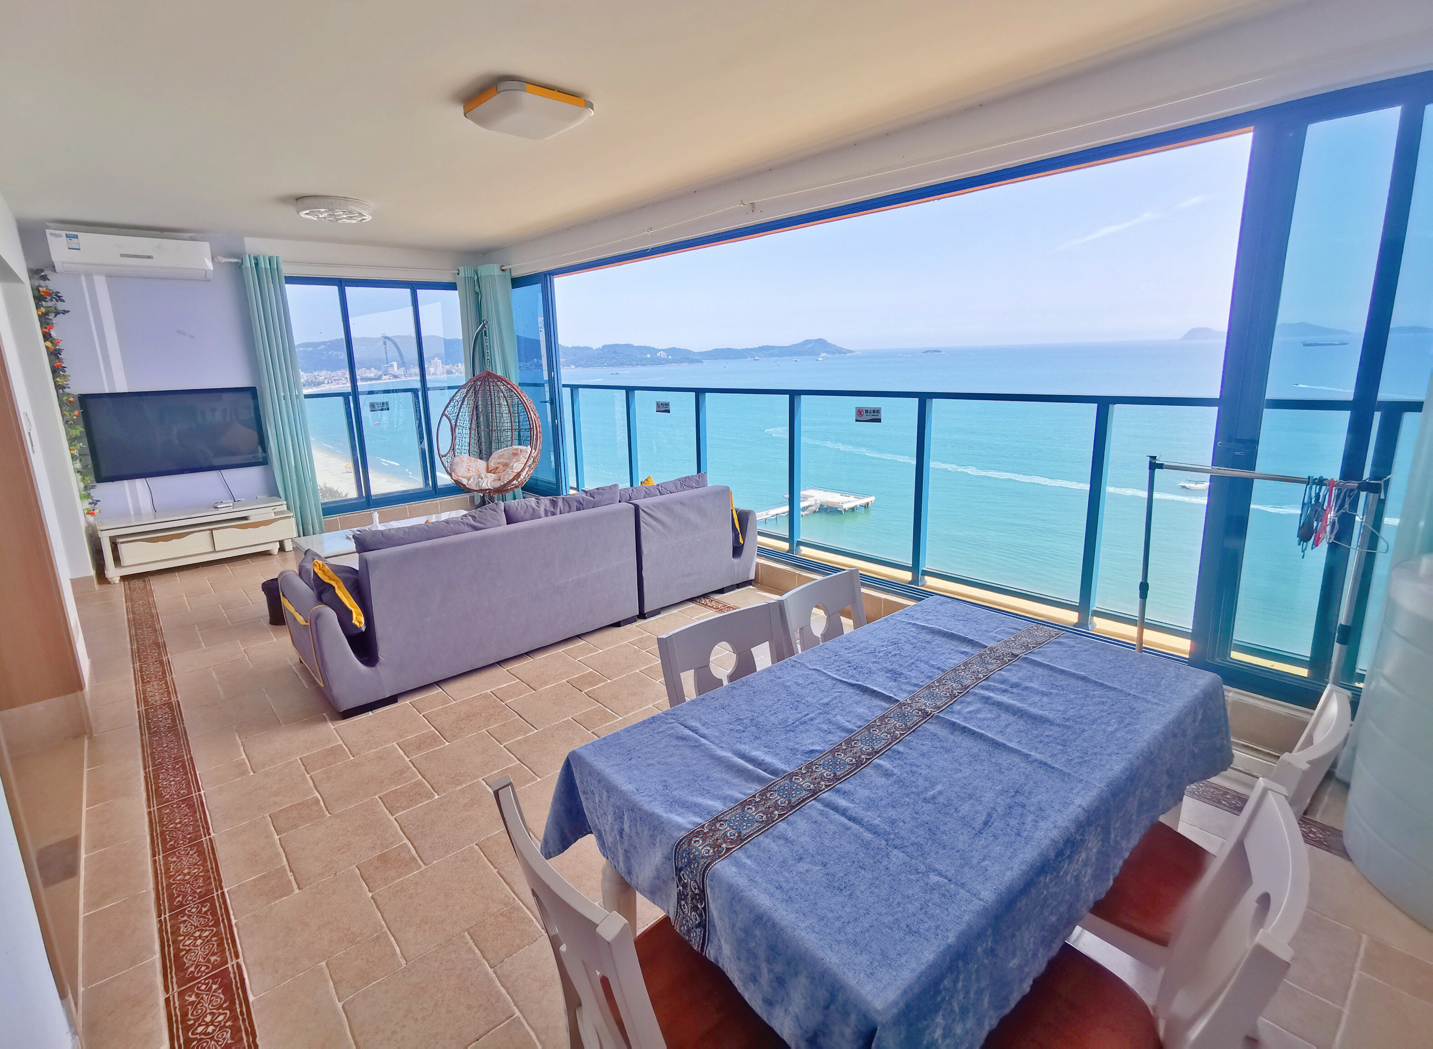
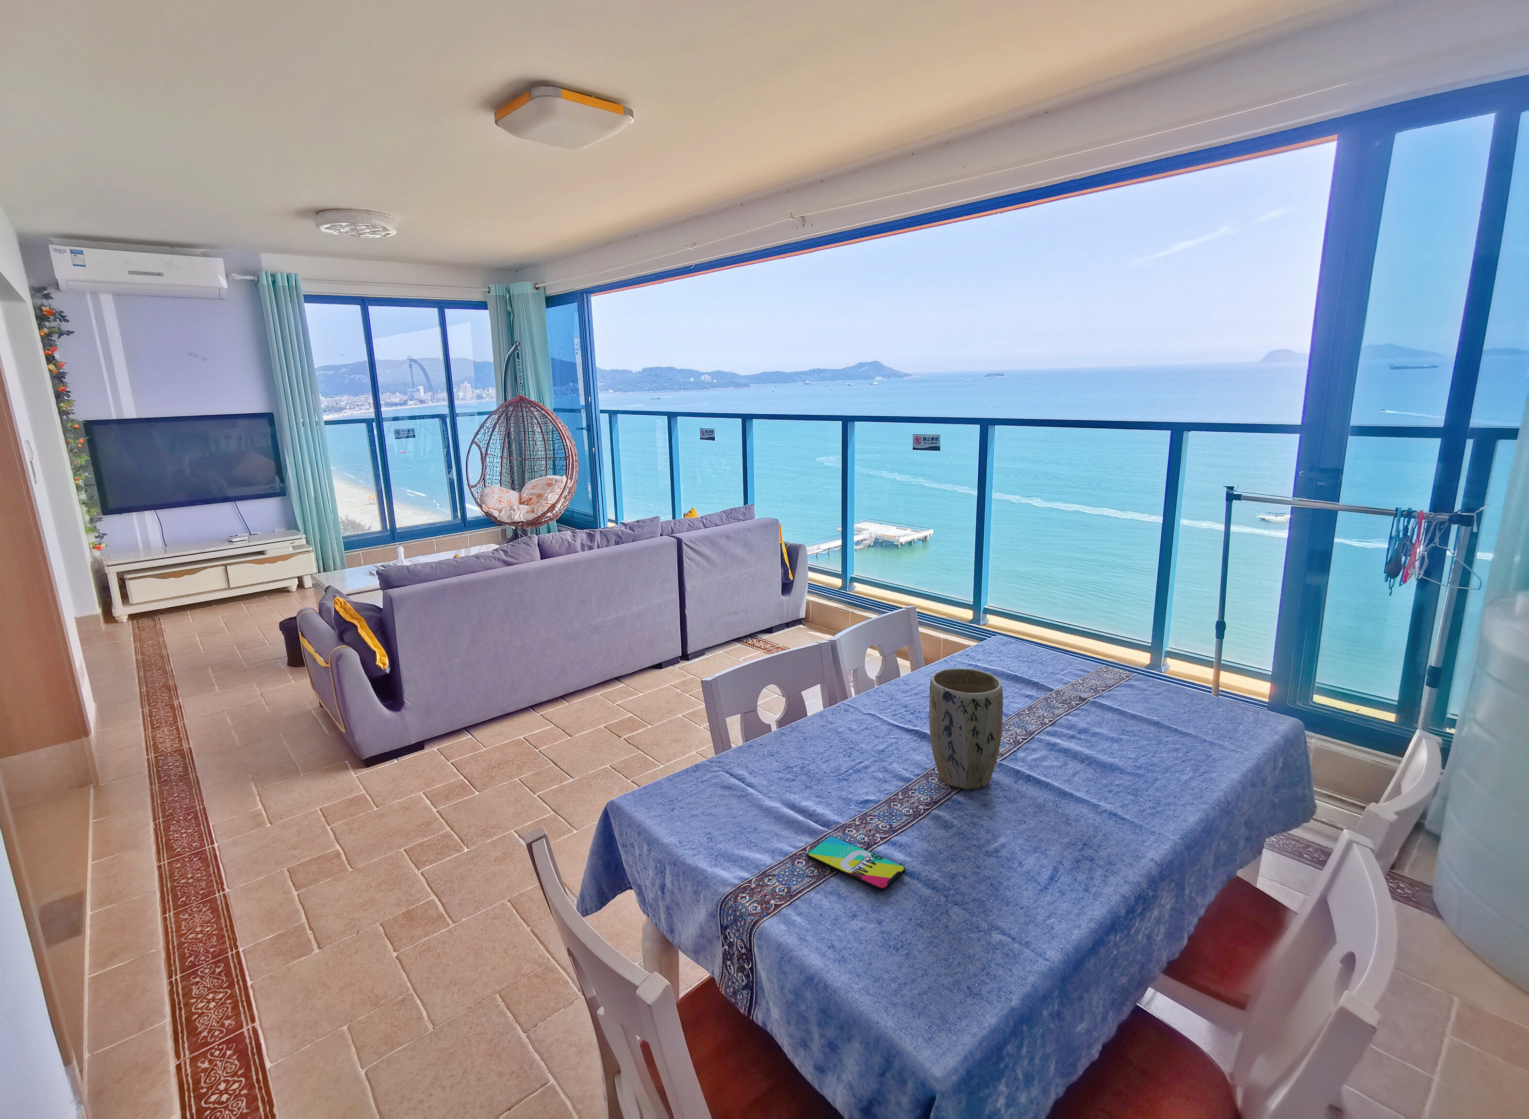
+ smartphone [806,835,906,892]
+ plant pot [928,668,1003,789]
